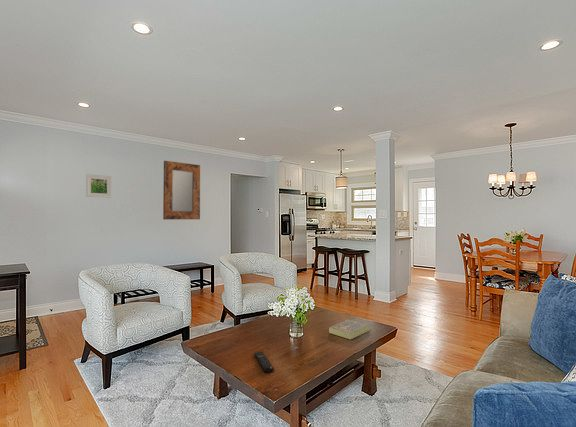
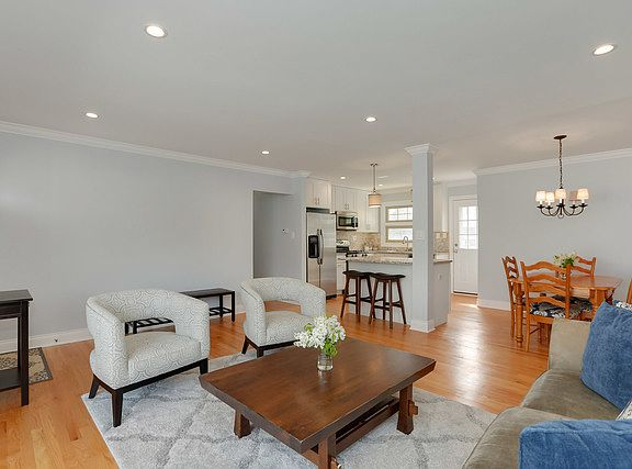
- book [328,319,370,340]
- home mirror [162,160,201,220]
- remote control [253,351,275,373]
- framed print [85,173,113,199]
